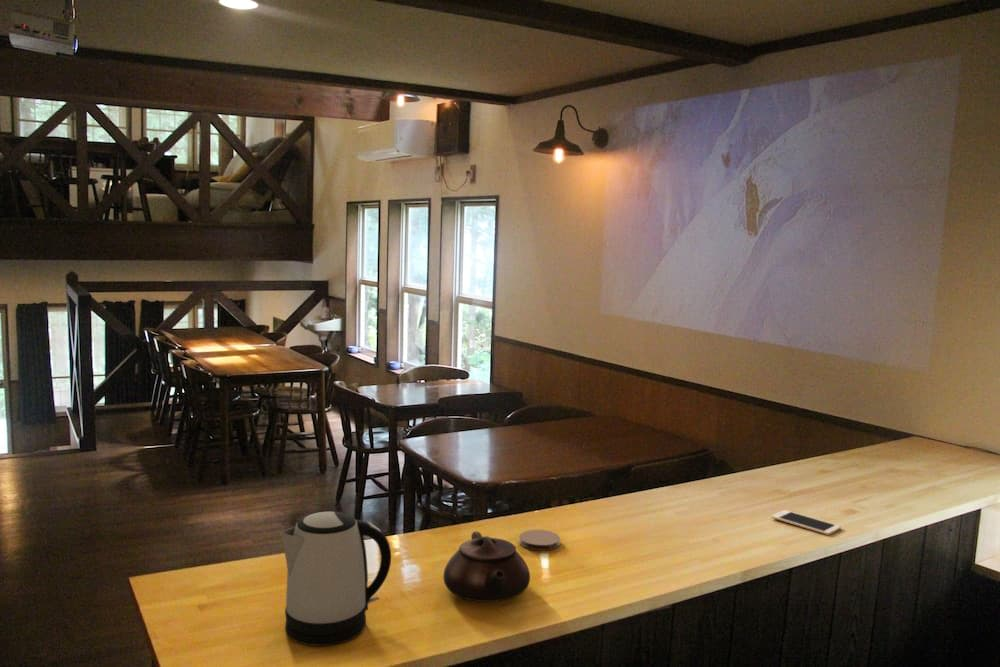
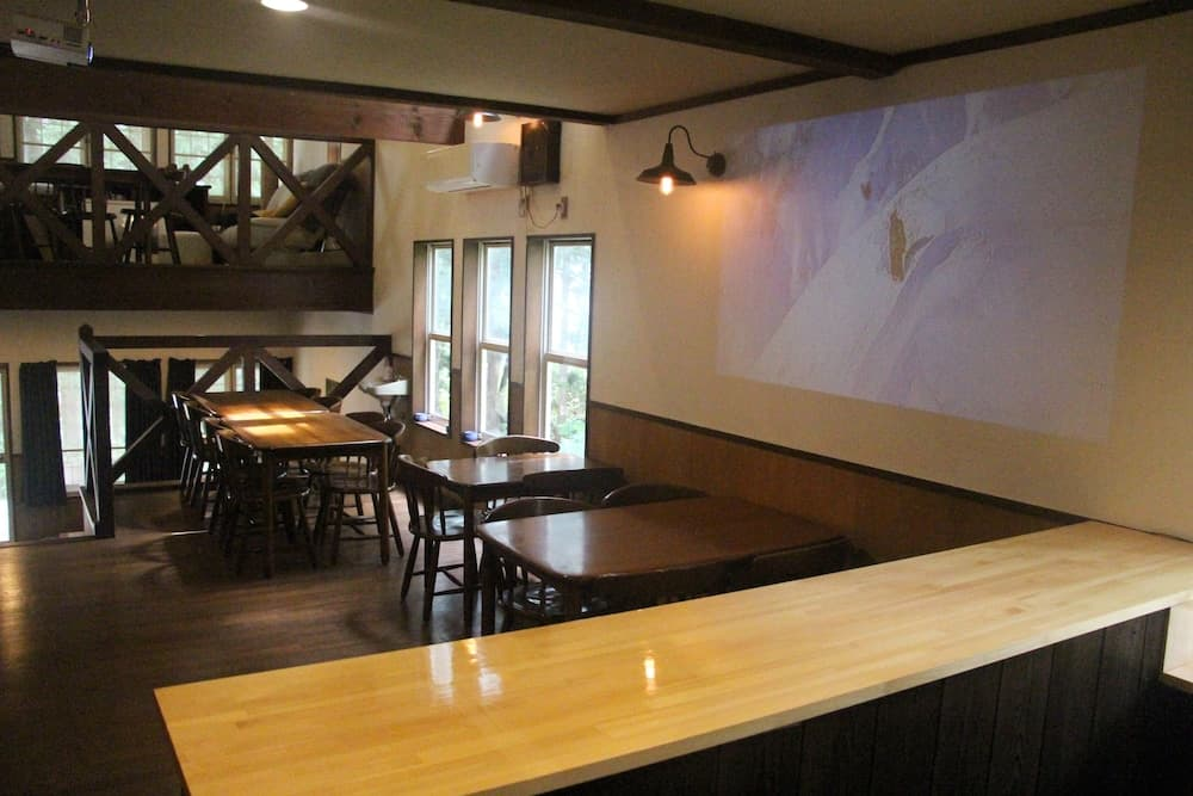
- cell phone [770,509,842,536]
- kettle [280,510,392,647]
- teapot [442,530,531,603]
- coaster [518,529,561,552]
